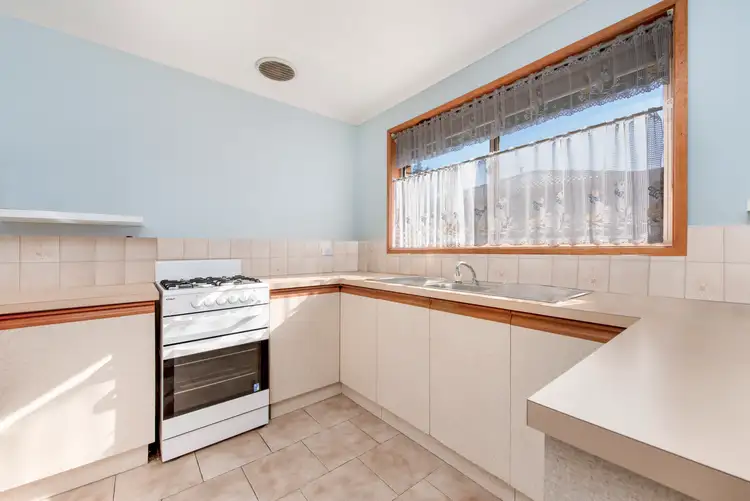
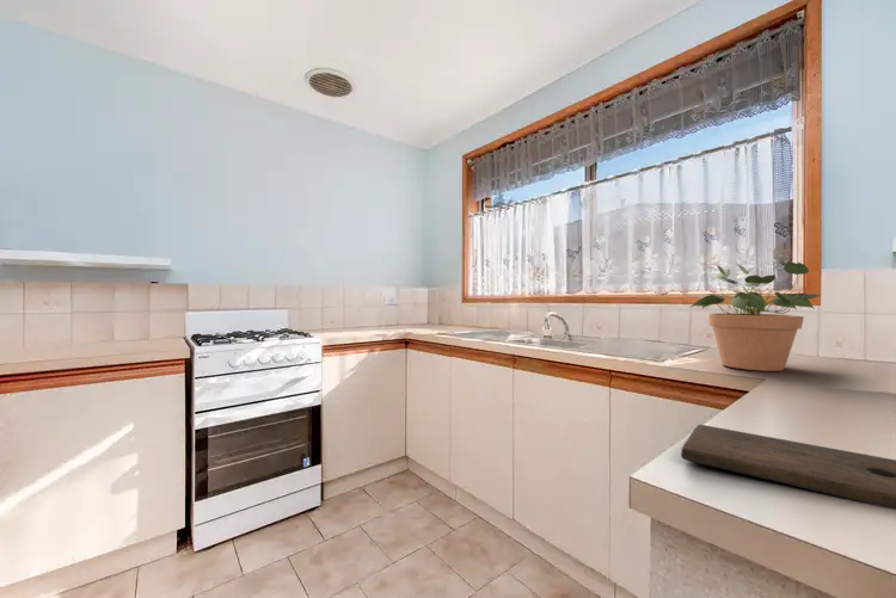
+ potted plant [691,260,822,372]
+ cutting board [681,424,896,511]
